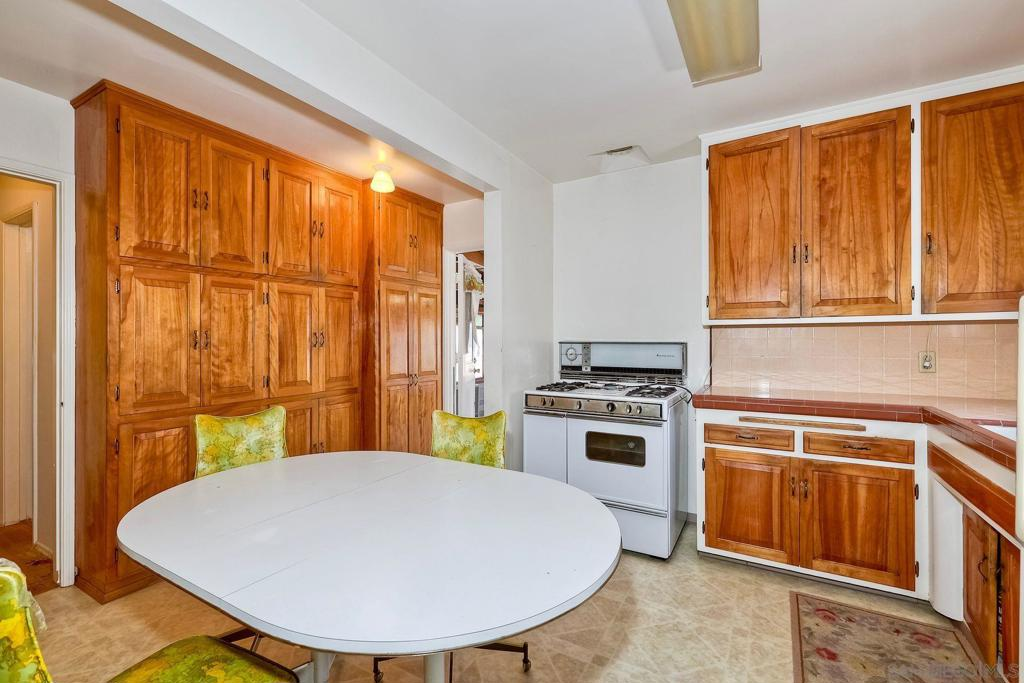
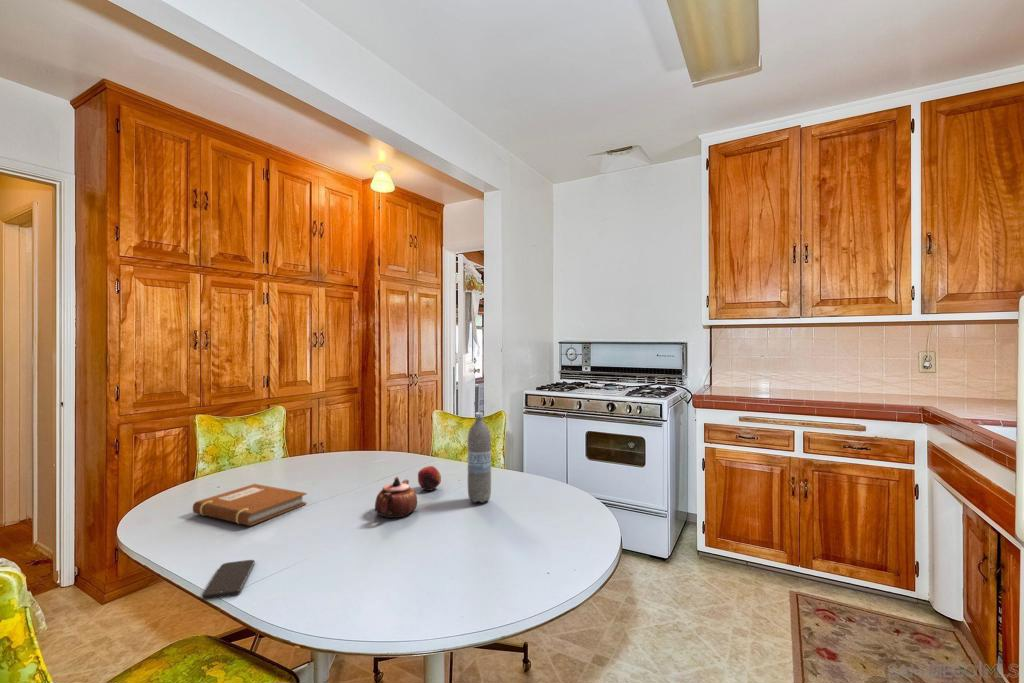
+ water bottle [466,411,492,504]
+ fruit [417,465,442,492]
+ smartphone [201,559,256,601]
+ teapot [374,476,418,519]
+ notebook [192,483,307,527]
